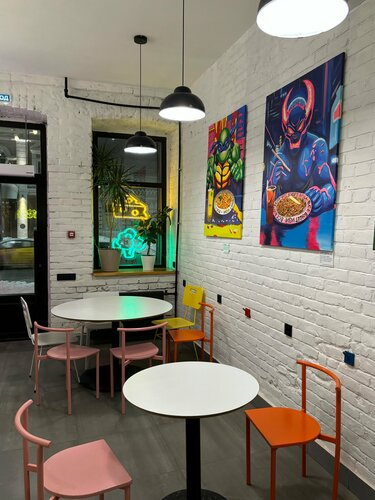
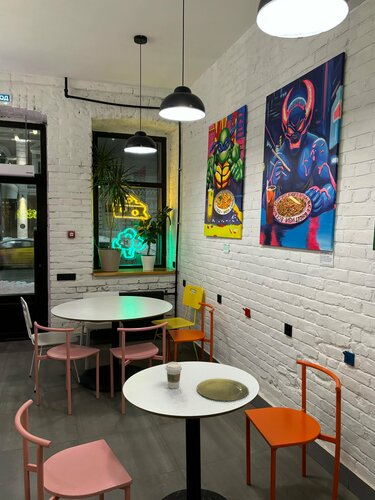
+ coffee cup [165,361,183,390]
+ plate [196,378,250,402]
